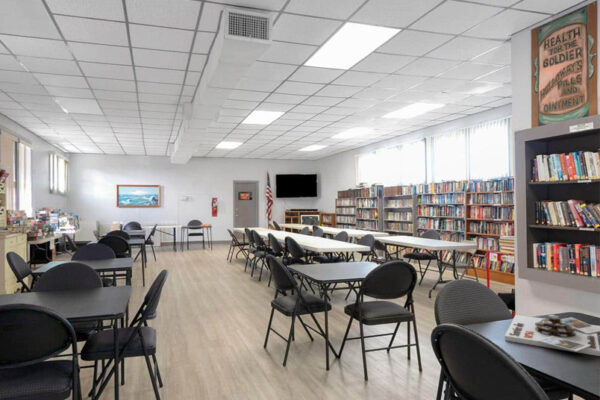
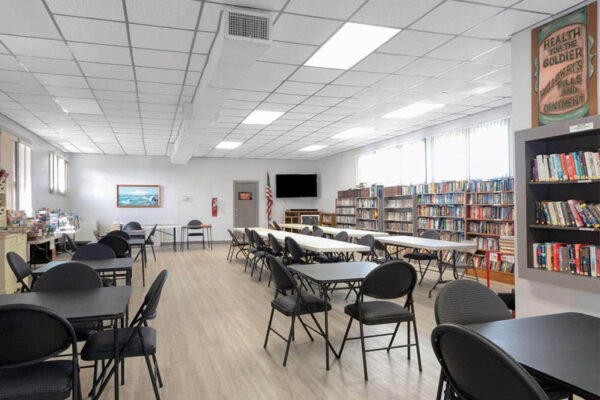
- board game [504,314,600,357]
